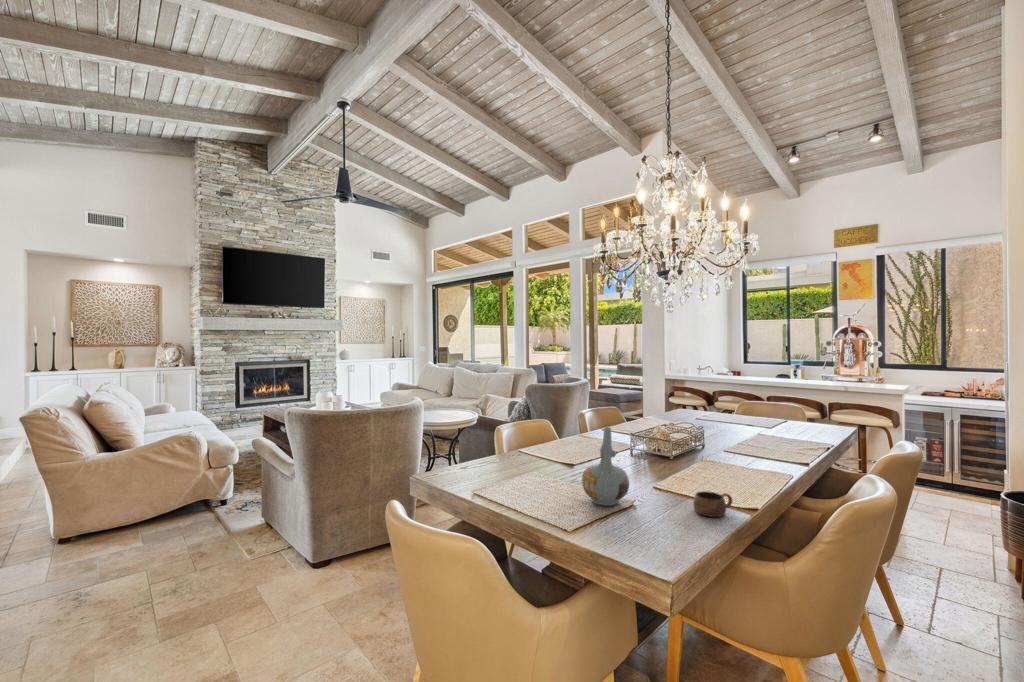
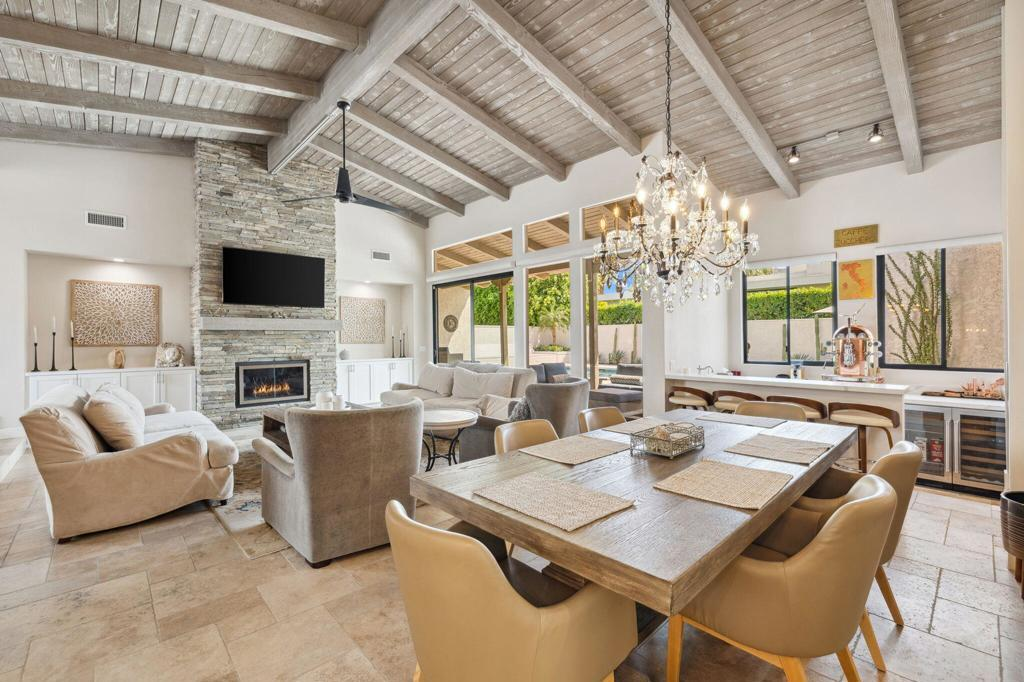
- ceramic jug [581,426,630,507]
- cup [692,490,733,518]
